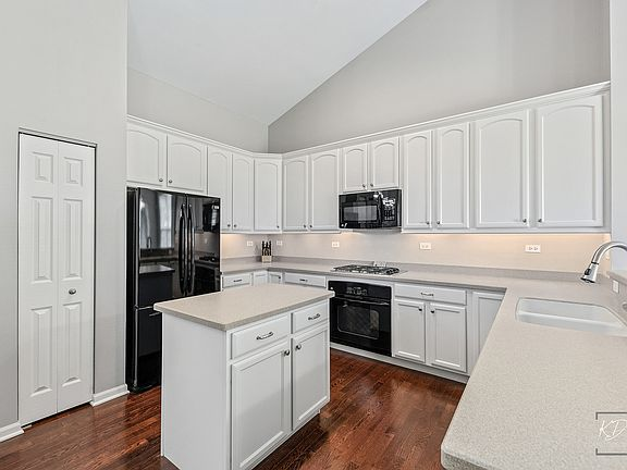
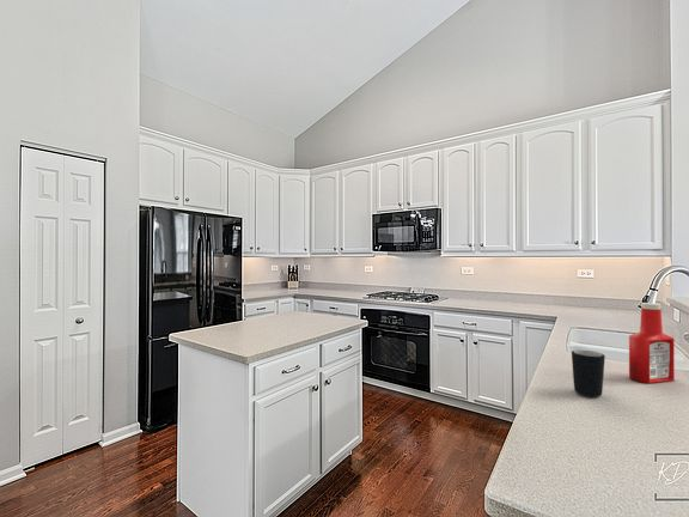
+ soap bottle [628,302,676,384]
+ mug [571,349,606,399]
